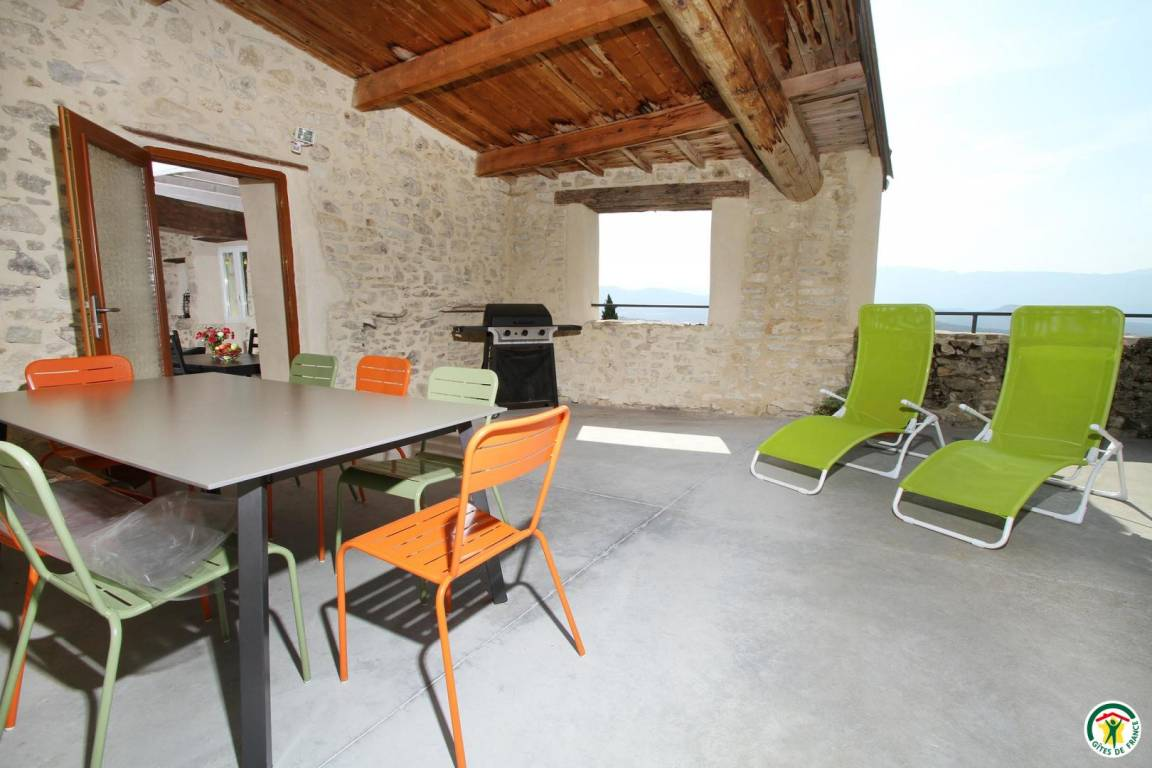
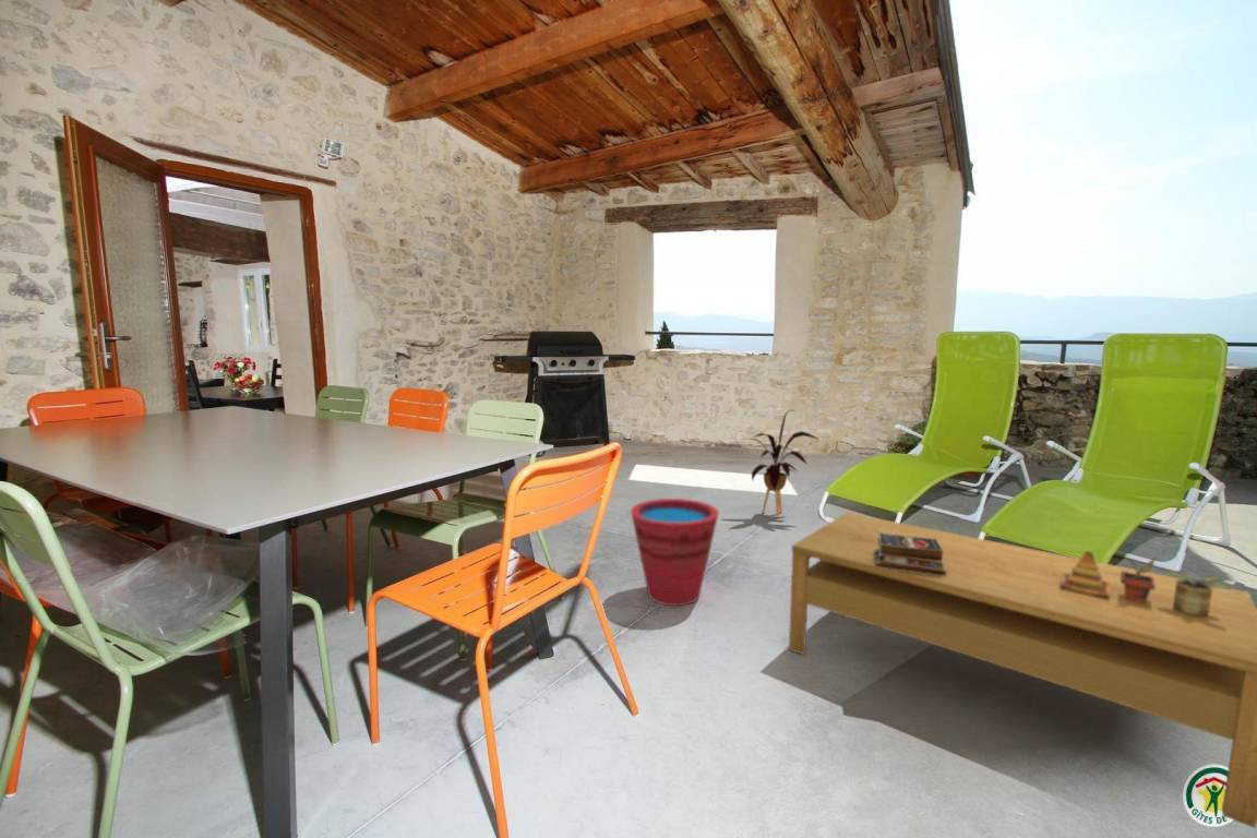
+ house plant [741,409,821,518]
+ potted plant [1060,548,1232,618]
+ coffee table [788,512,1257,829]
+ books [874,532,947,575]
+ bucket [630,498,720,607]
